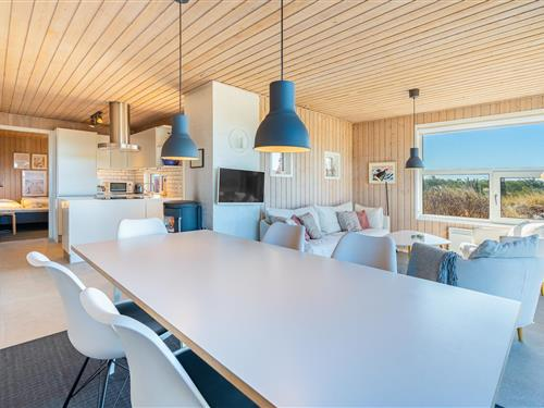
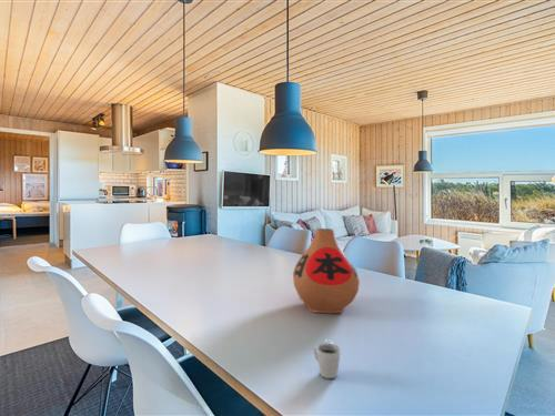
+ vase [292,227,361,314]
+ cup [313,342,341,379]
